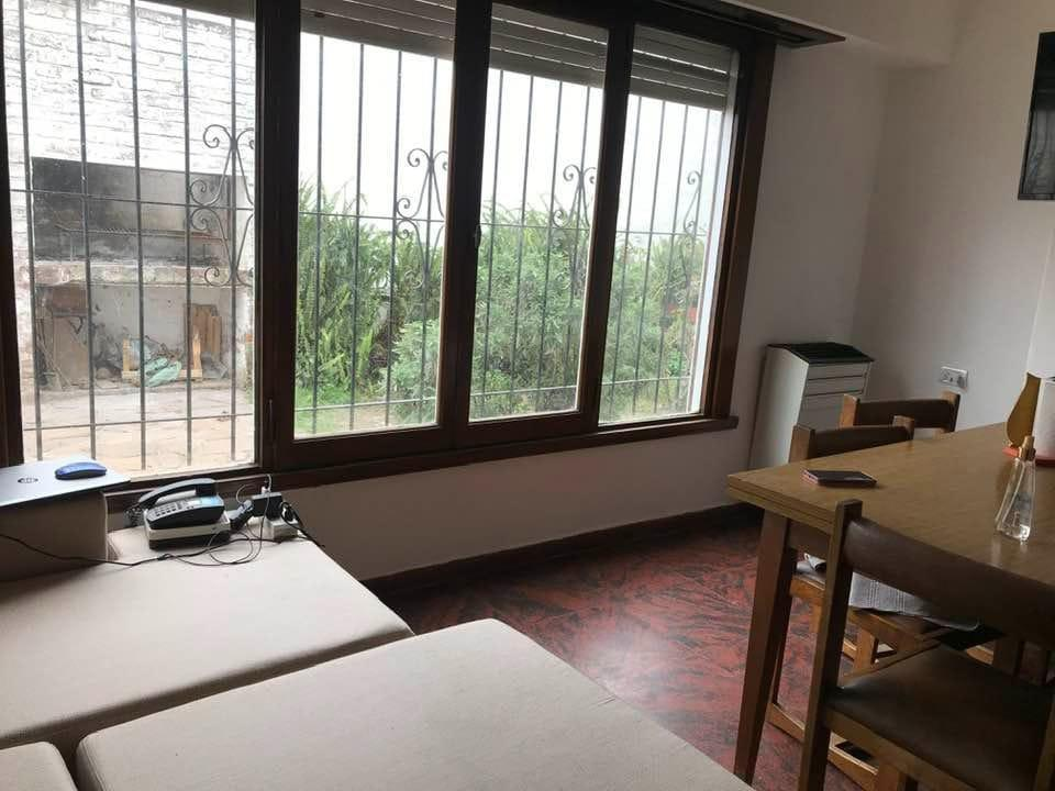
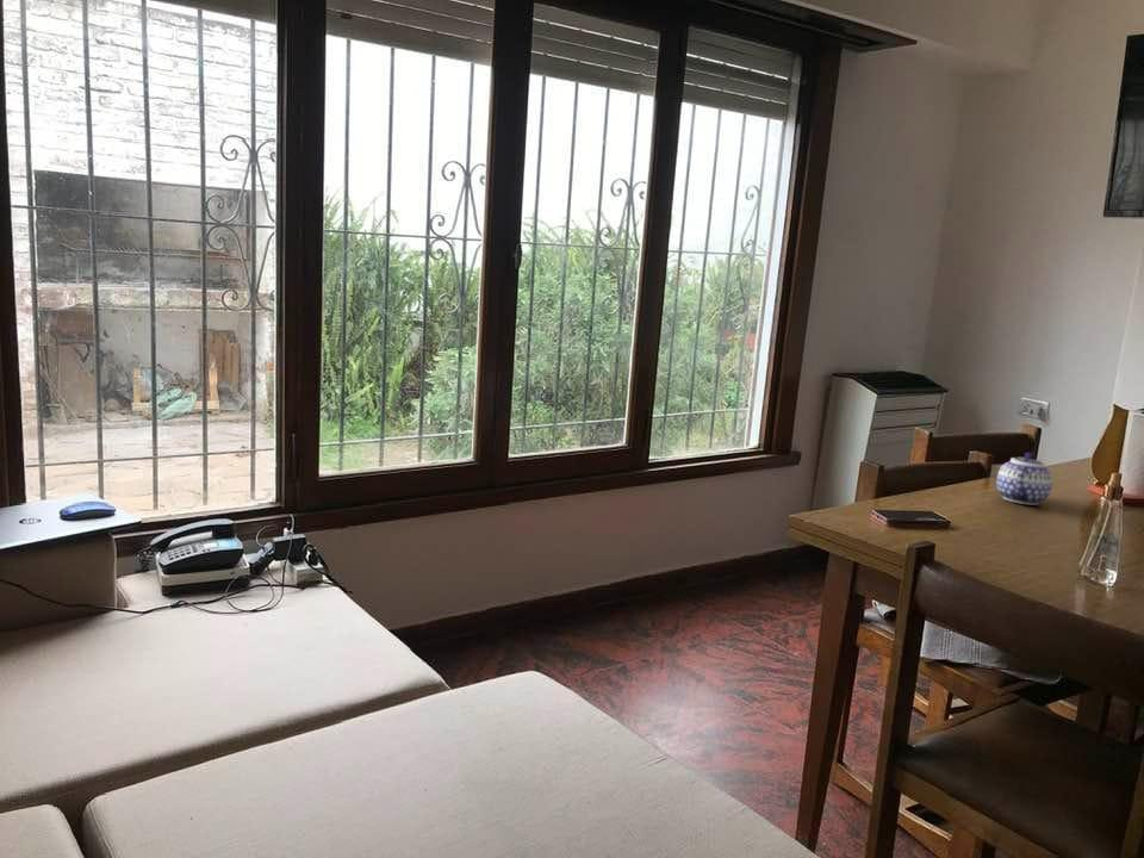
+ teapot [995,452,1053,505]
